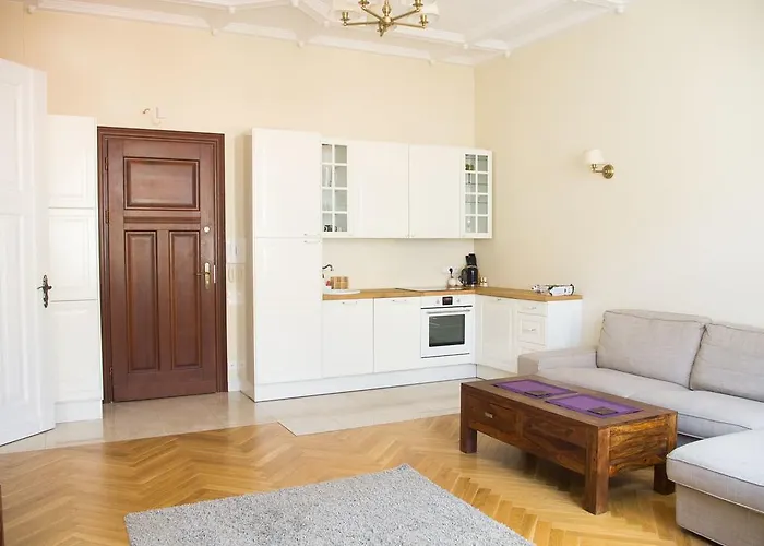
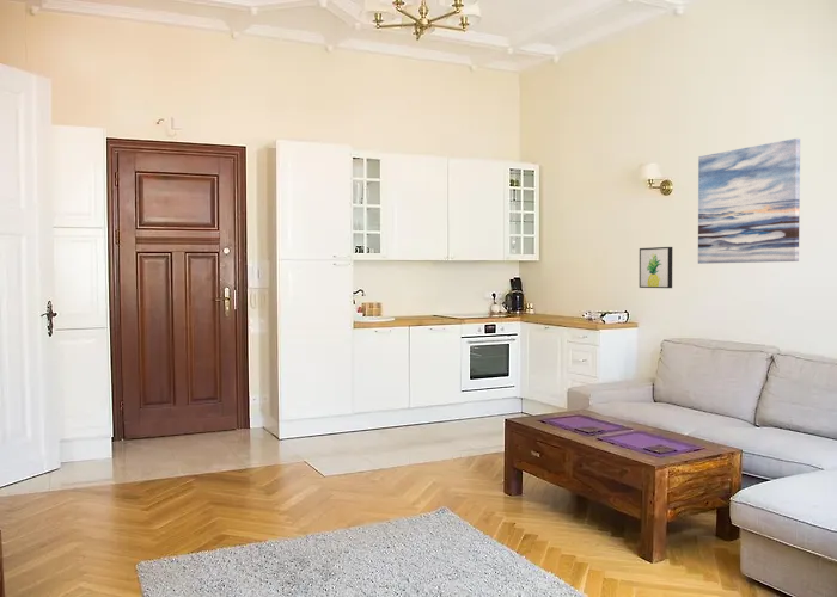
+ wall art [697,137,801,265]
+ wall art [639,246,673,289]
